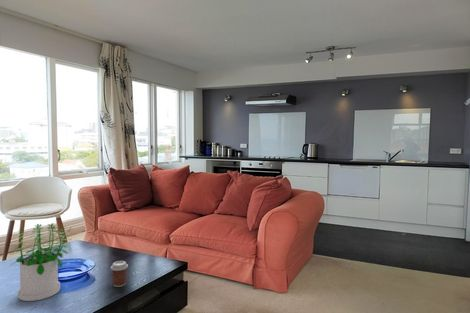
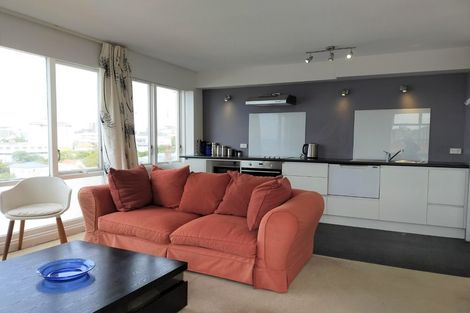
- potted plant [9,222,73,302]
- coffee cup [110,260,129,288]
